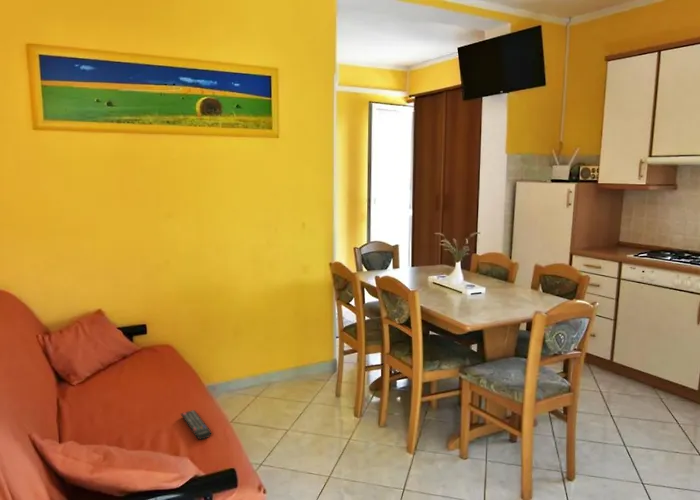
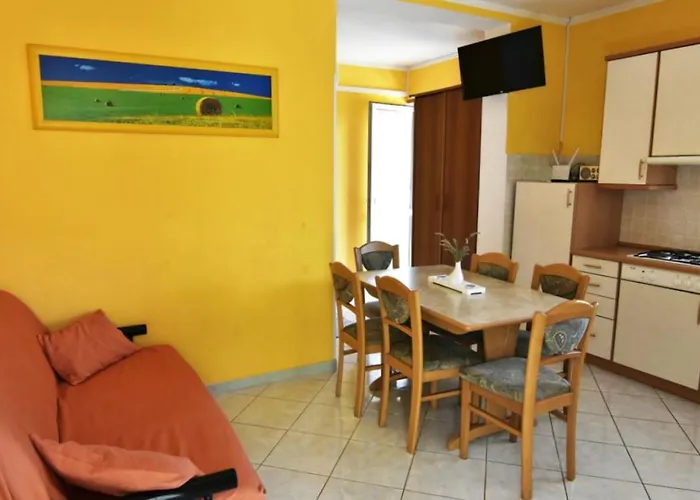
- remote control [180,409,213,441]
